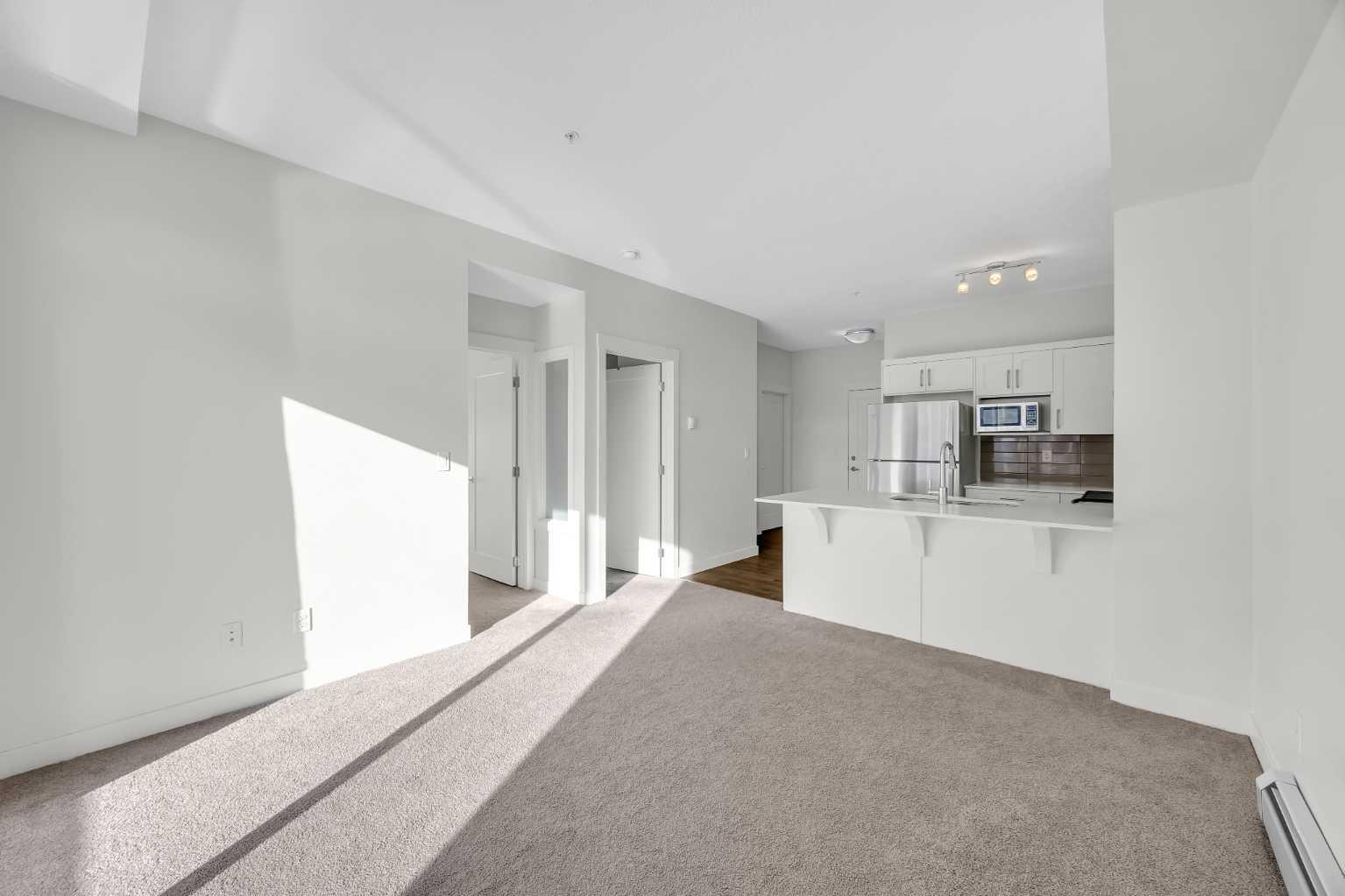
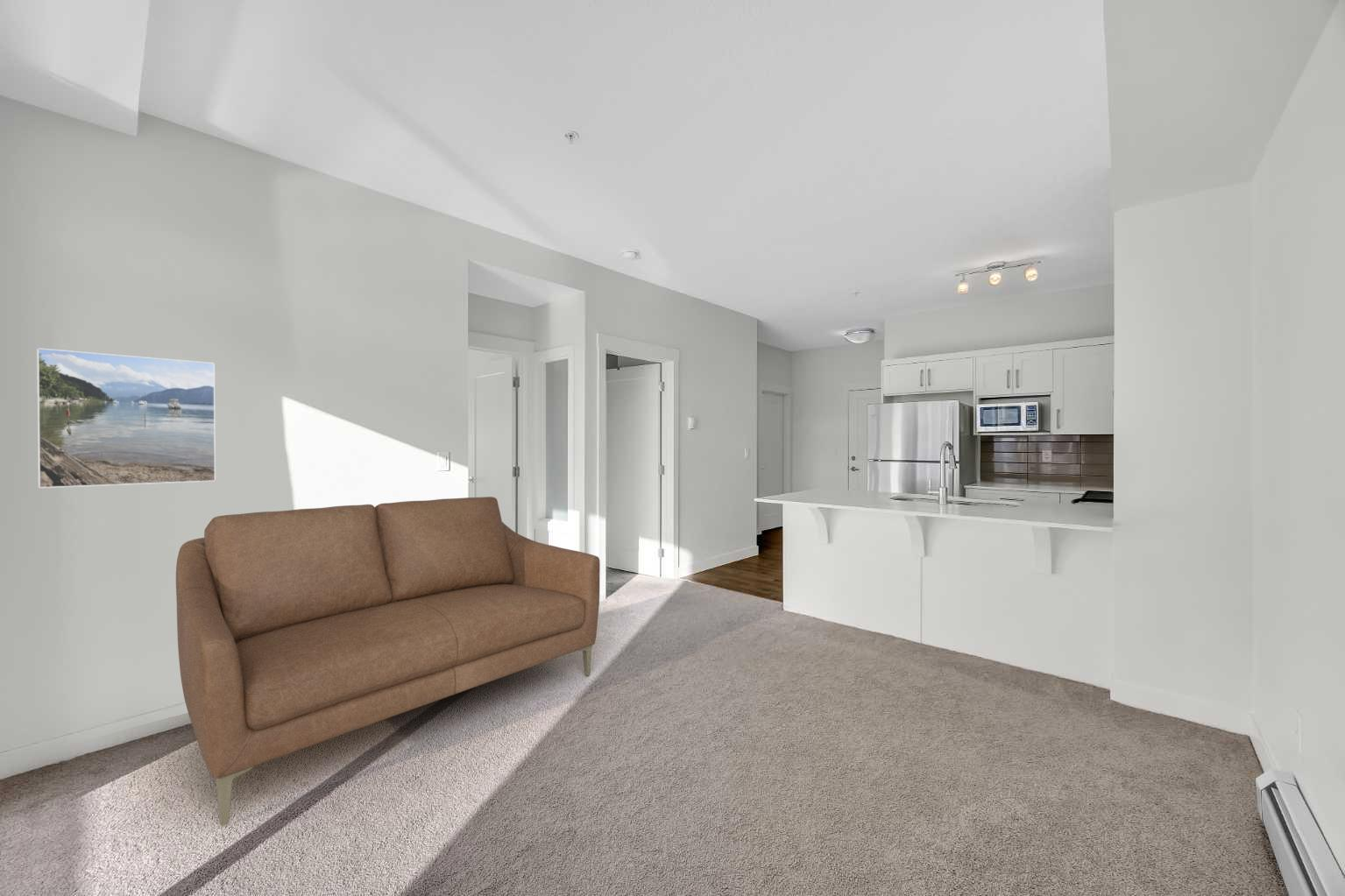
+ sofa [175,496,601,827]
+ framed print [36,347,216,489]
